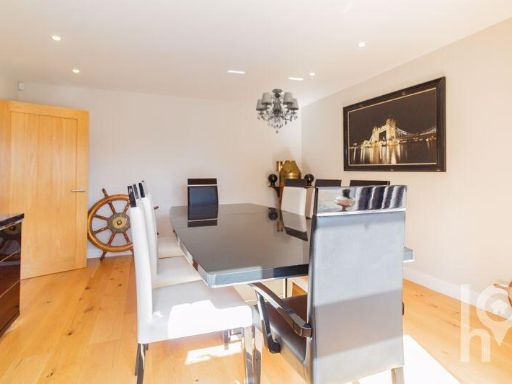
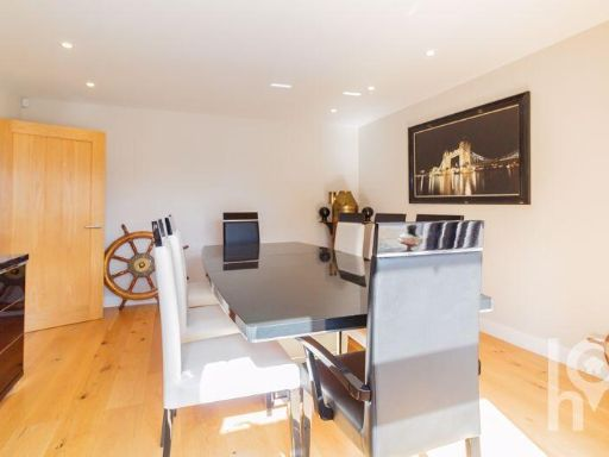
- chandelier [255,88,300,134]
